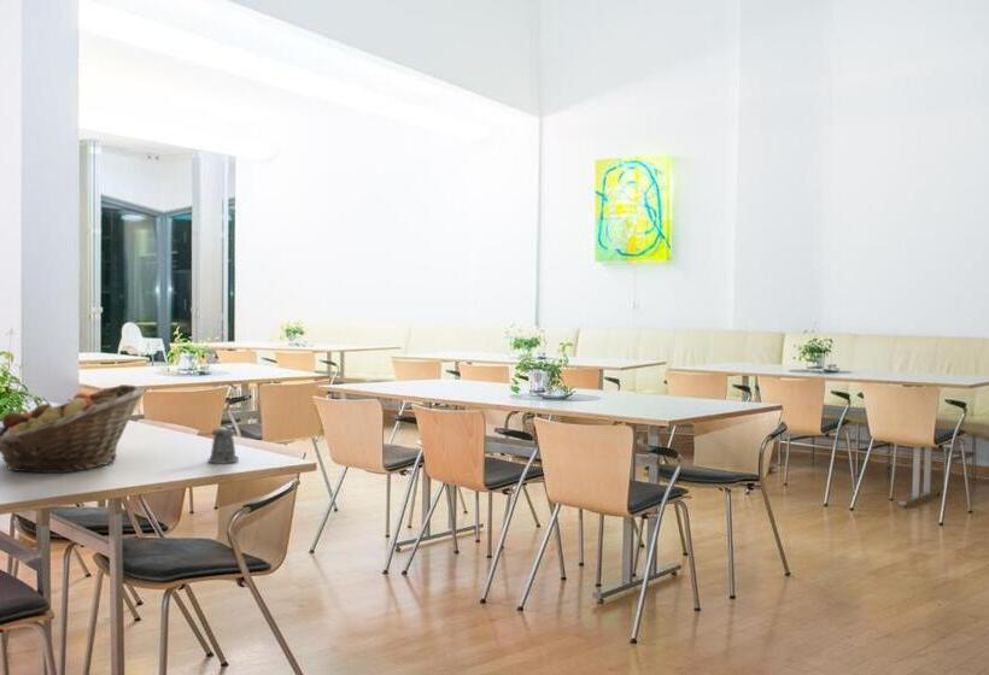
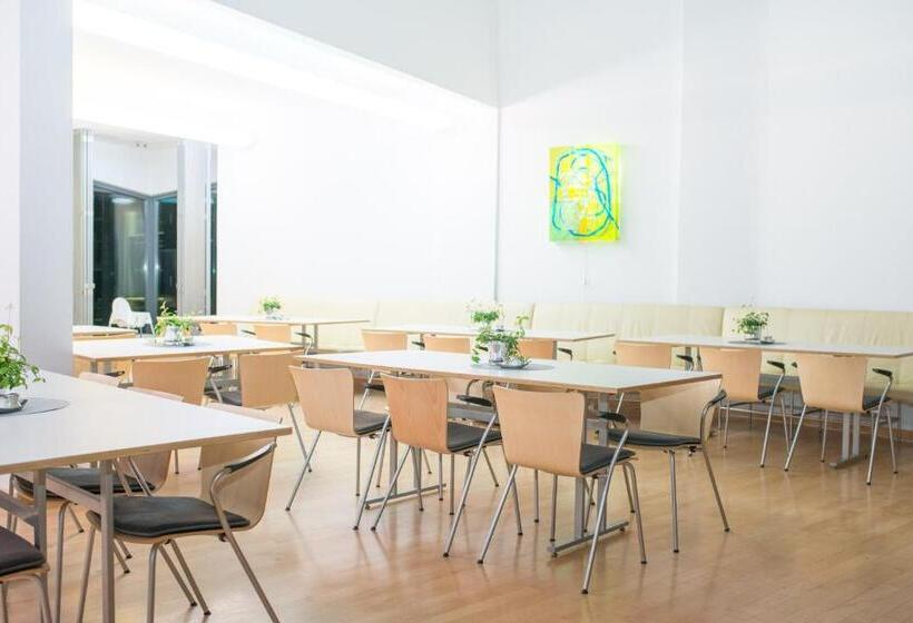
- fruit basket [0,383,147,475]
- pepper shaker [198,424,240,465]
